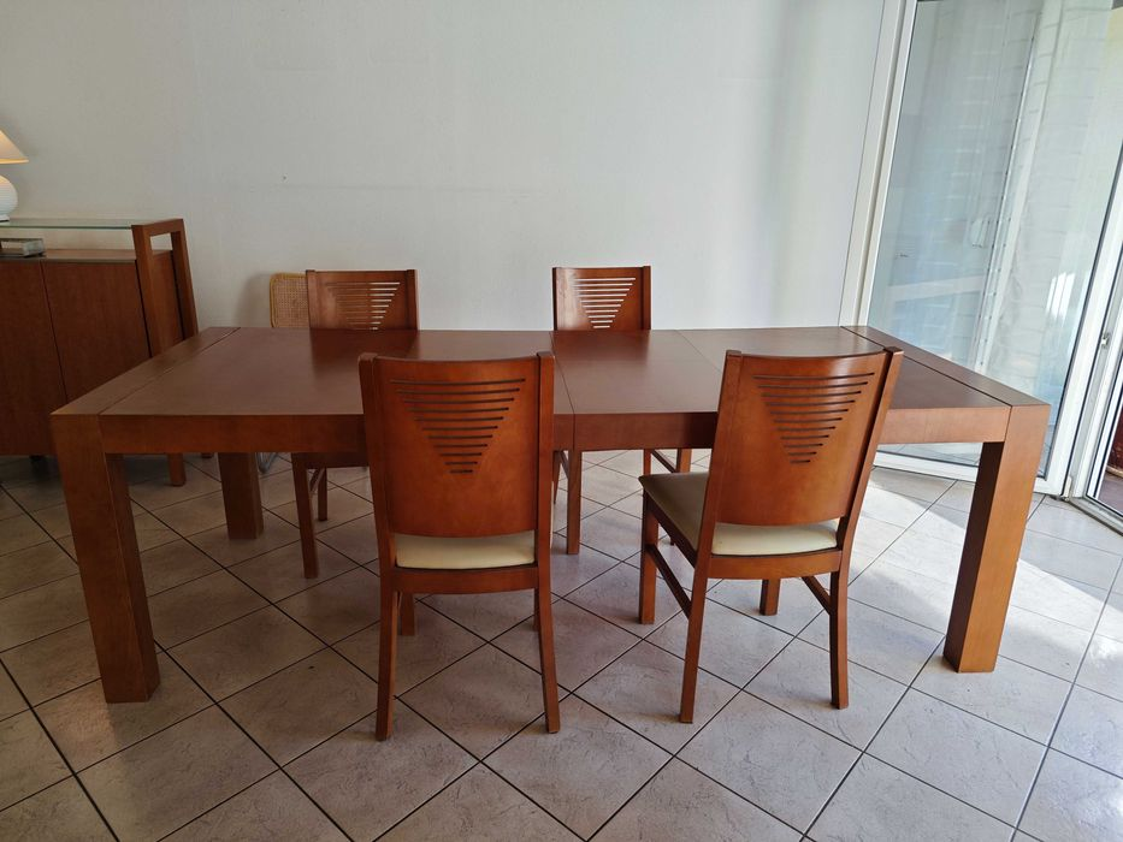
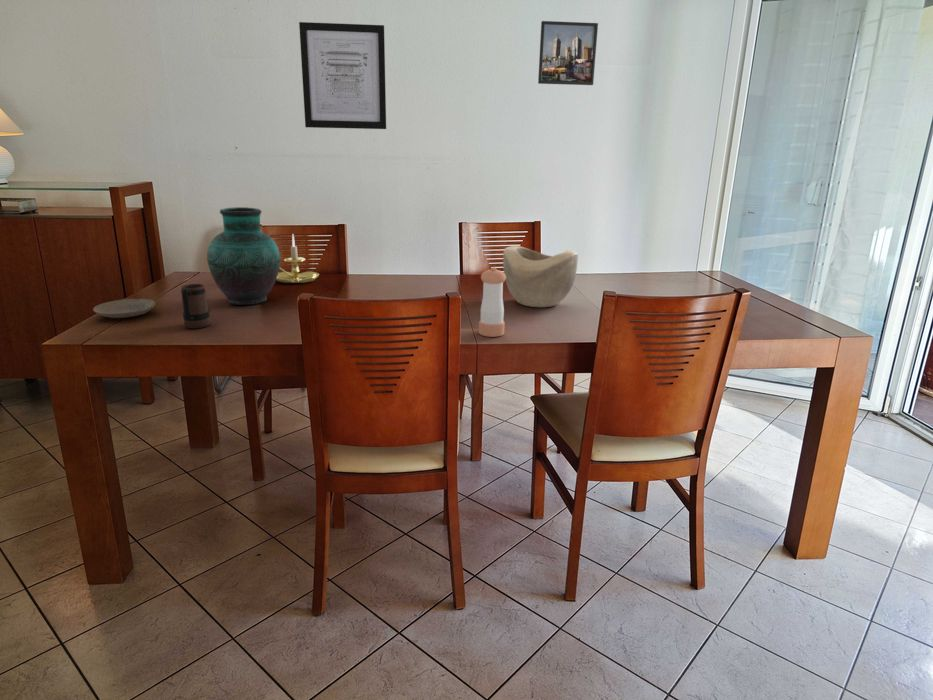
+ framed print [537,20,599,86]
+ wall art [298,21,387,130]
+ plate [92,298,156,319]
+ pepper shaker [478,266,506,338]
+ vase [206,206,282,306]
+ mug [180,283,211,329]
+ decorative bowl [502,245,579,308]
+ candle holder [276,234,320,284]
